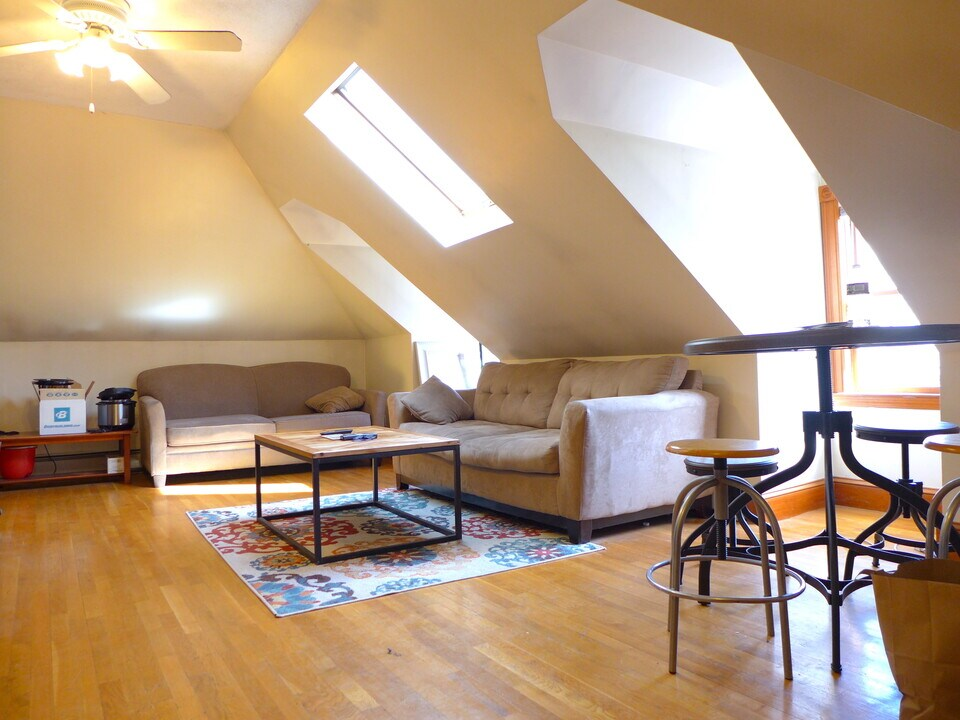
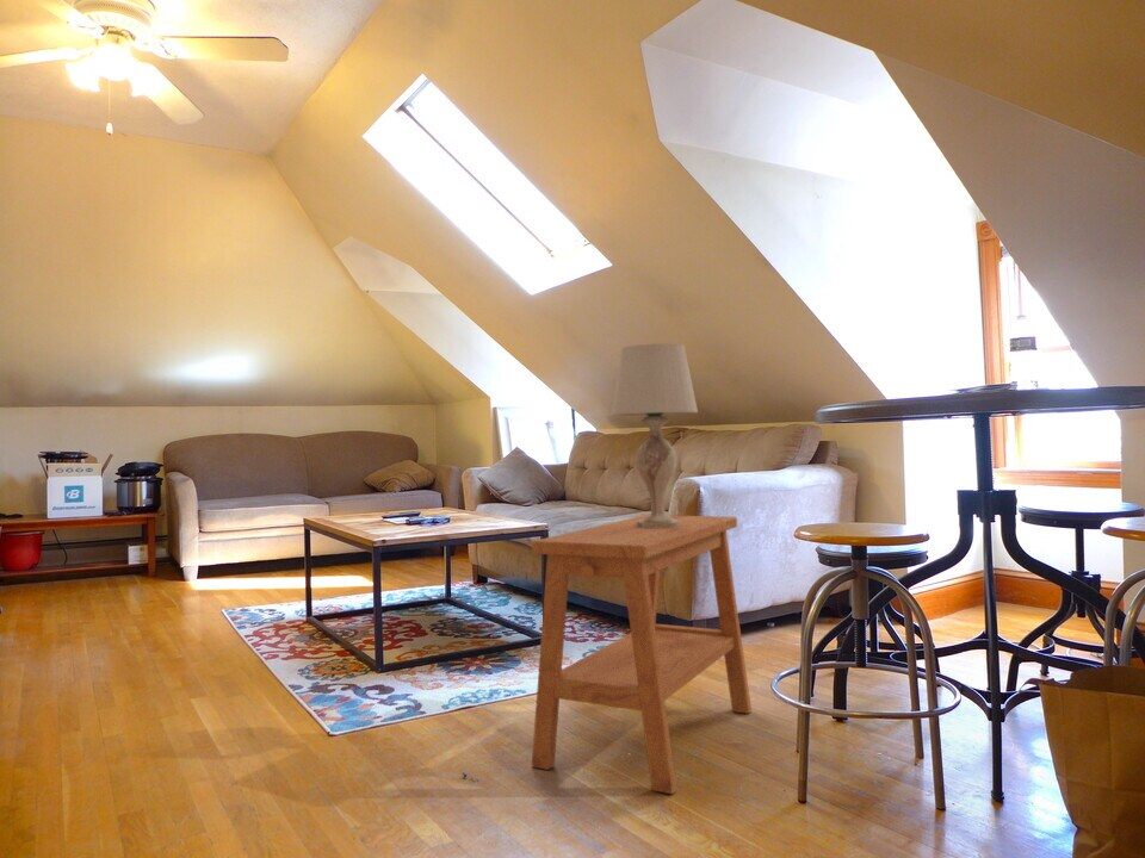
+ table lamp [611,343,699,528]
+ side table [531,514,753,795]
